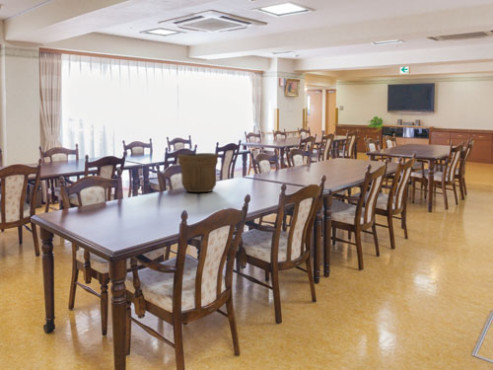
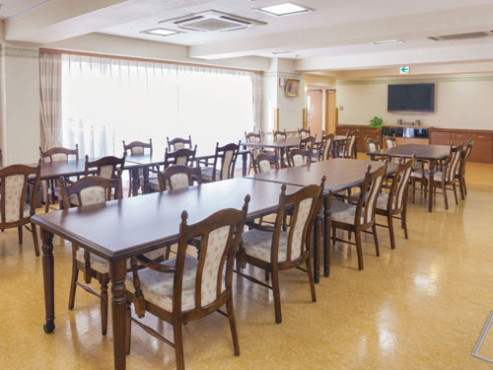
- flower pot [176,152,220,193]
